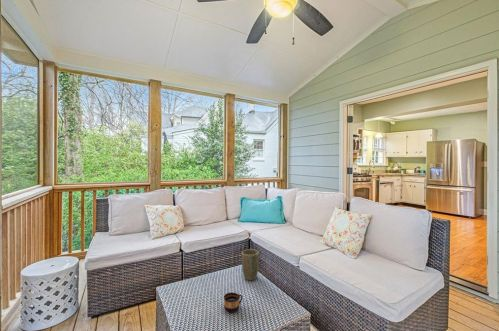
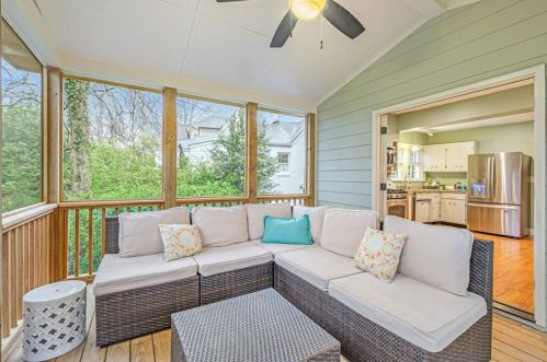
- plant pot [241,248,260,281]
- cup [223,292,243,313]
